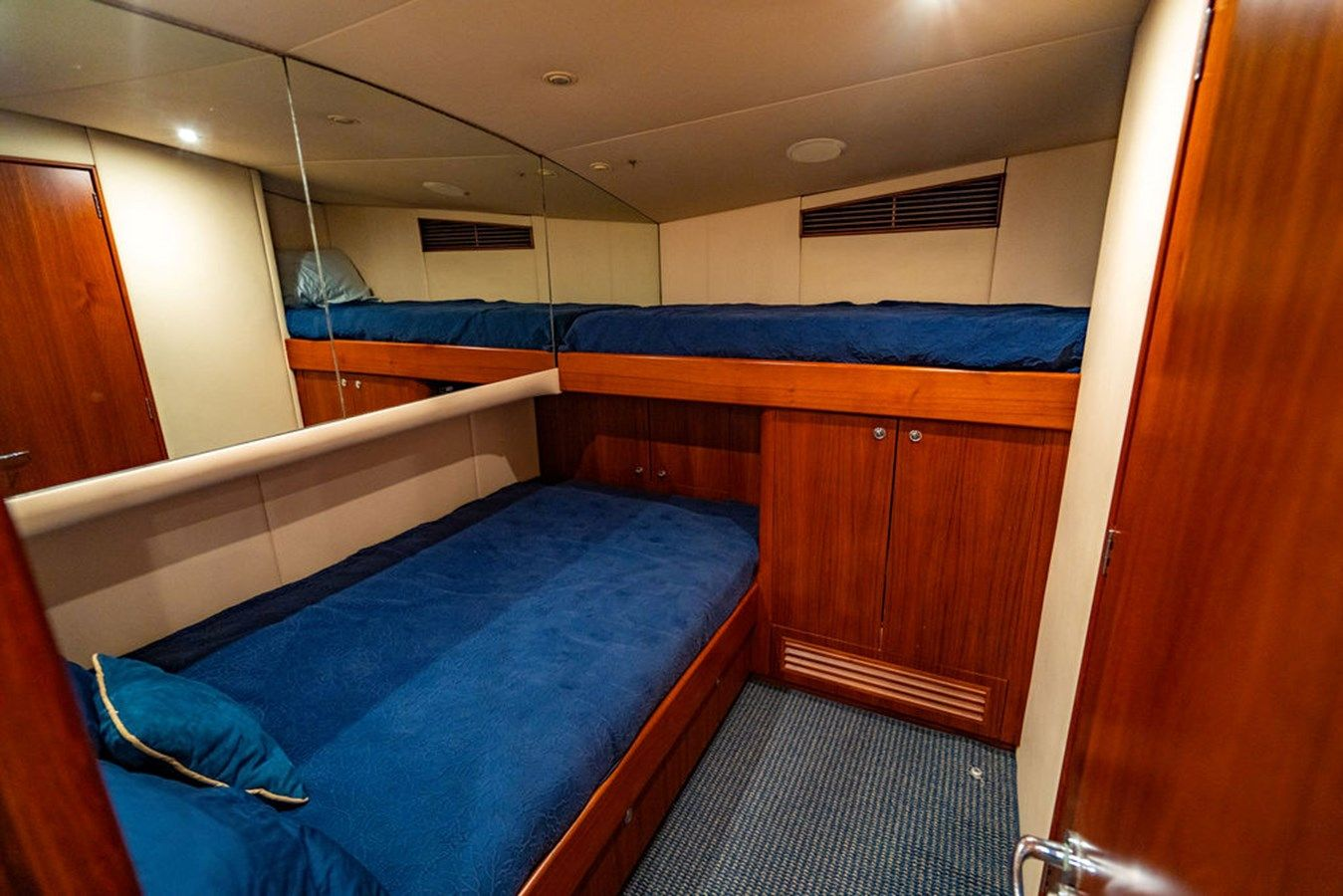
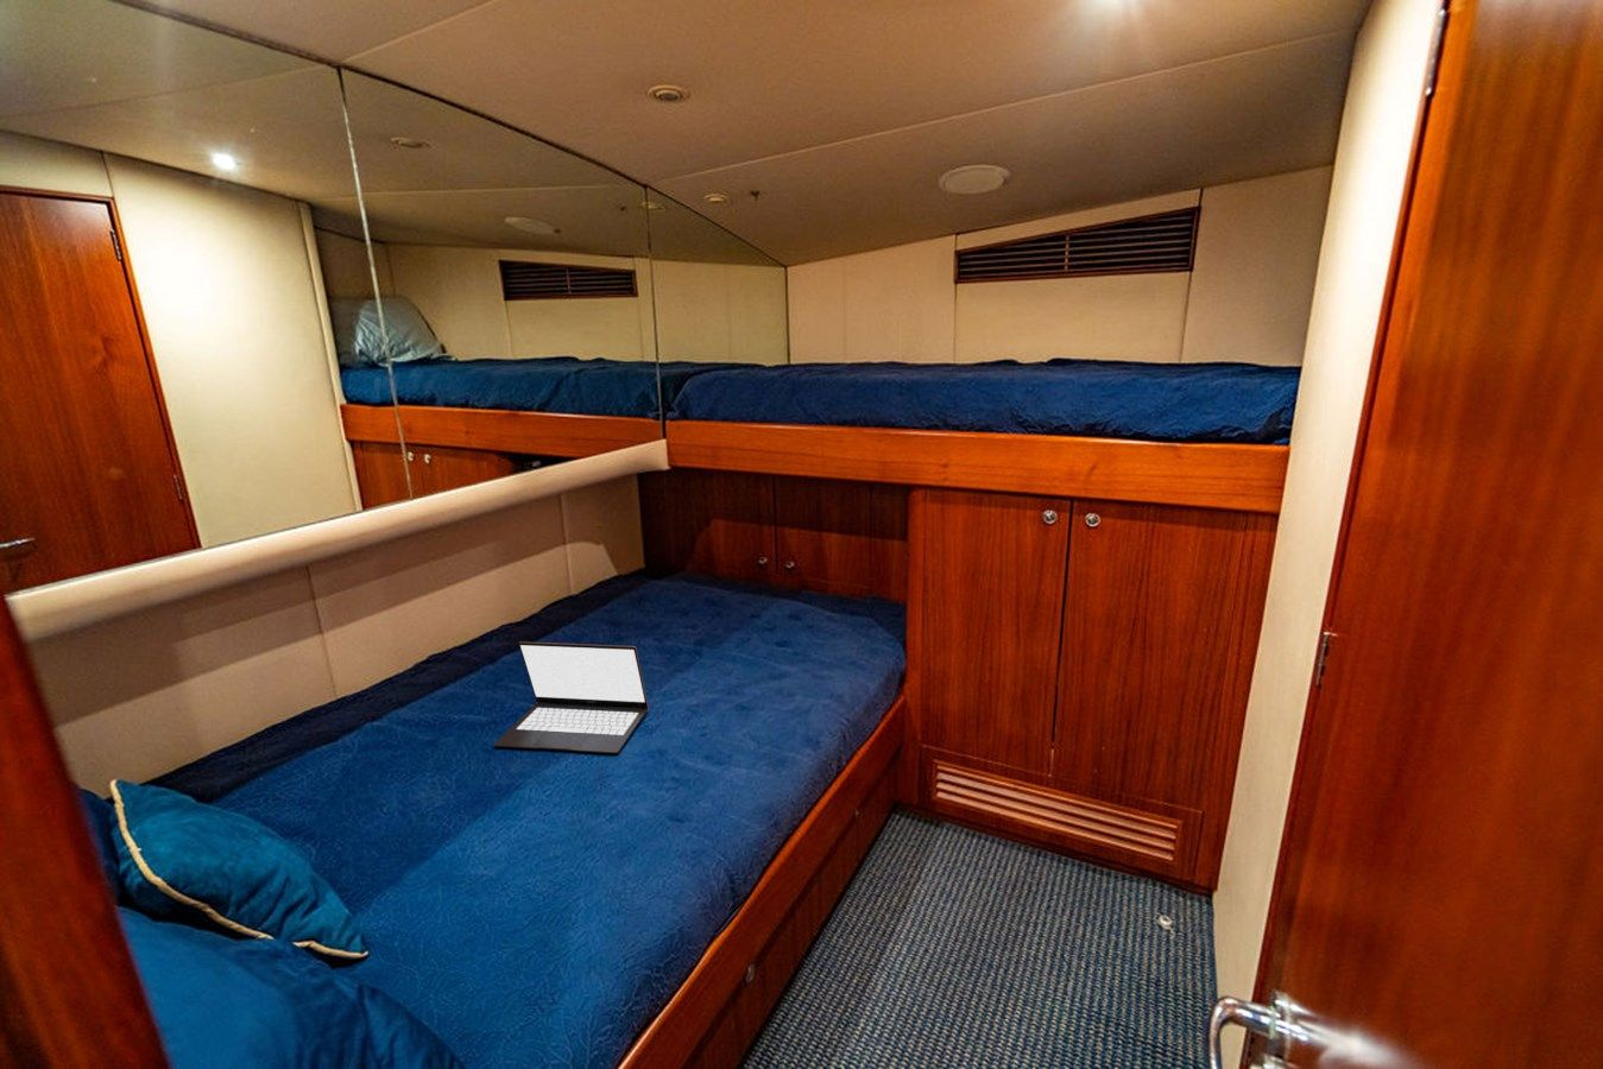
+ laptop [493,642,651,754]
